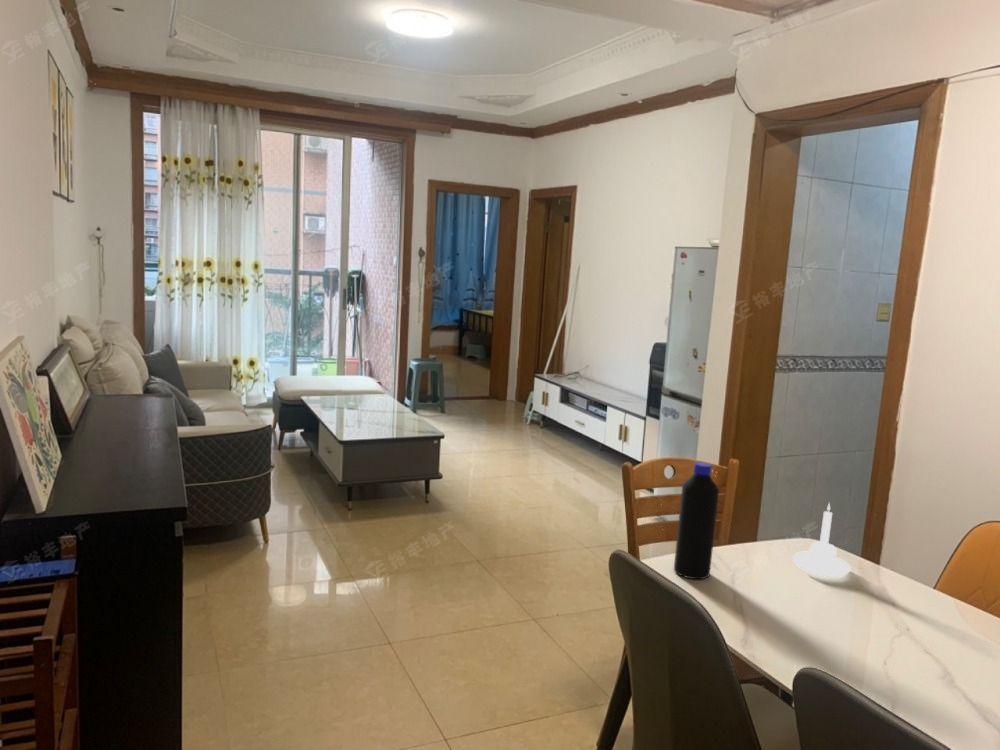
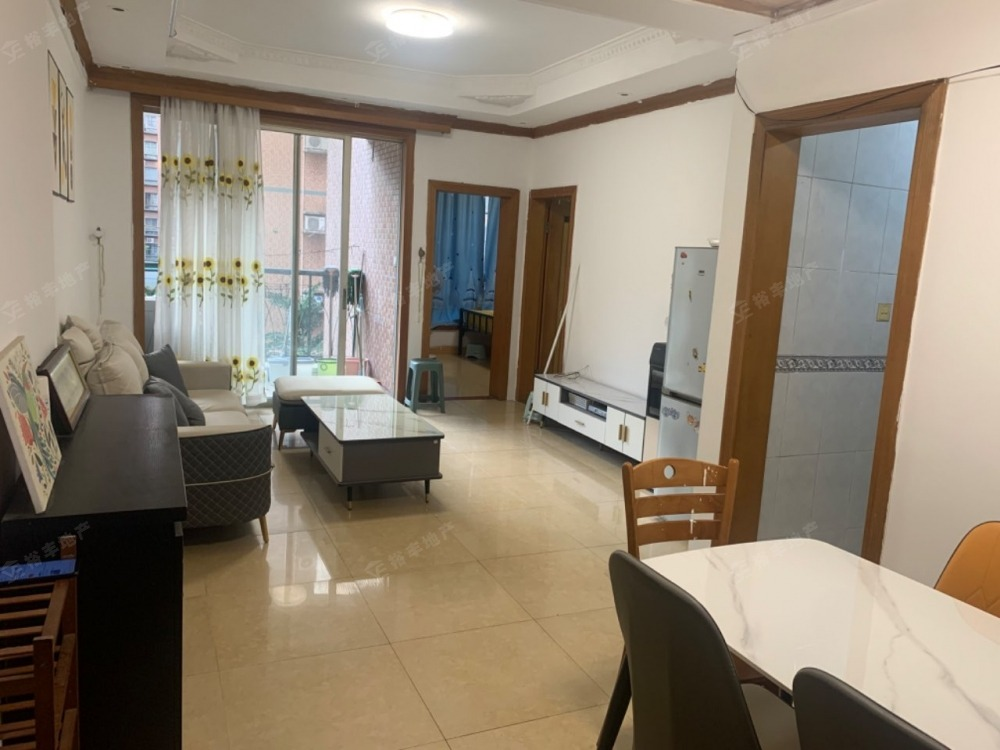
- candle holder [792,501,852,578]
- bottle [673,461,720,580]
